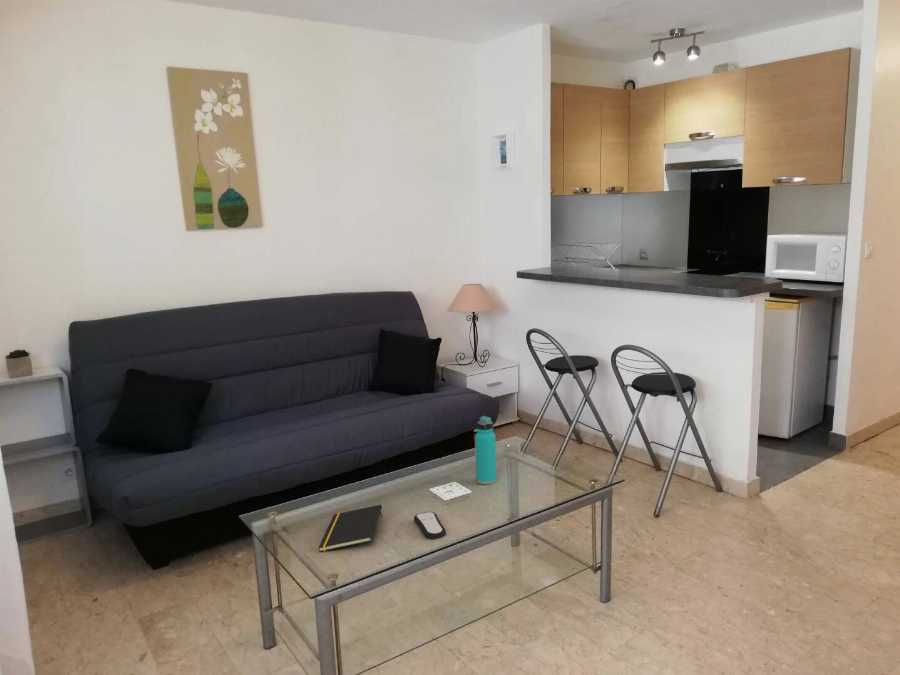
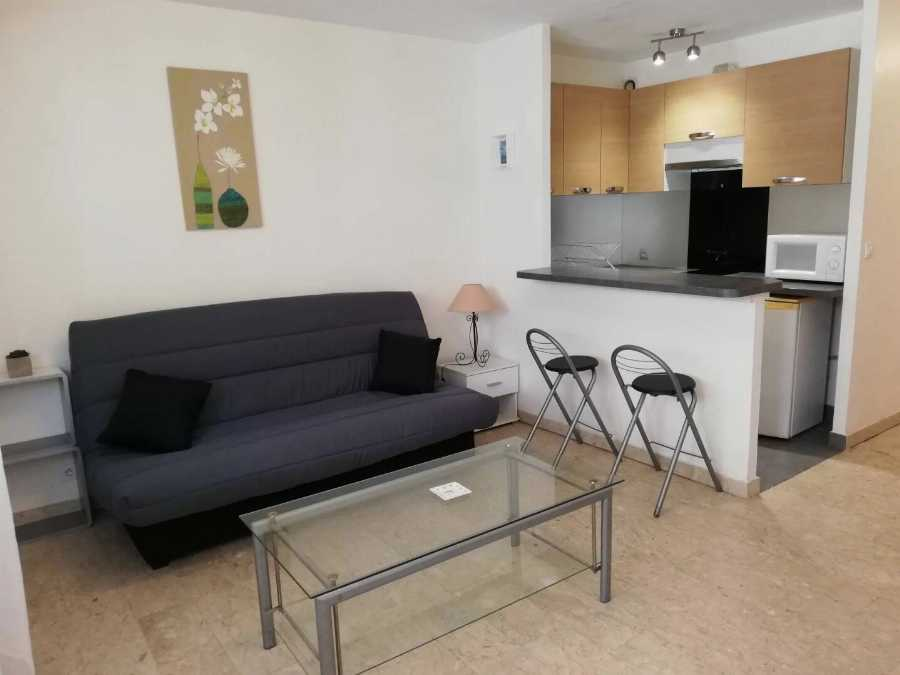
- notepad [318,504,383,553]
- water bottle [474,415,497,486]
- remote control [413,511,447,540]
